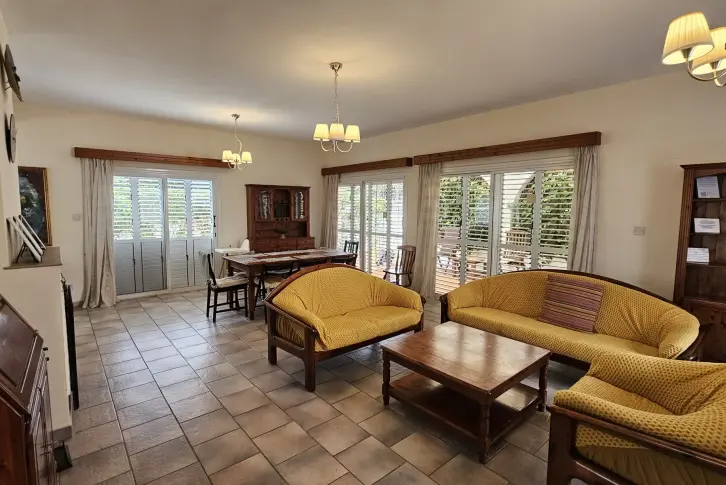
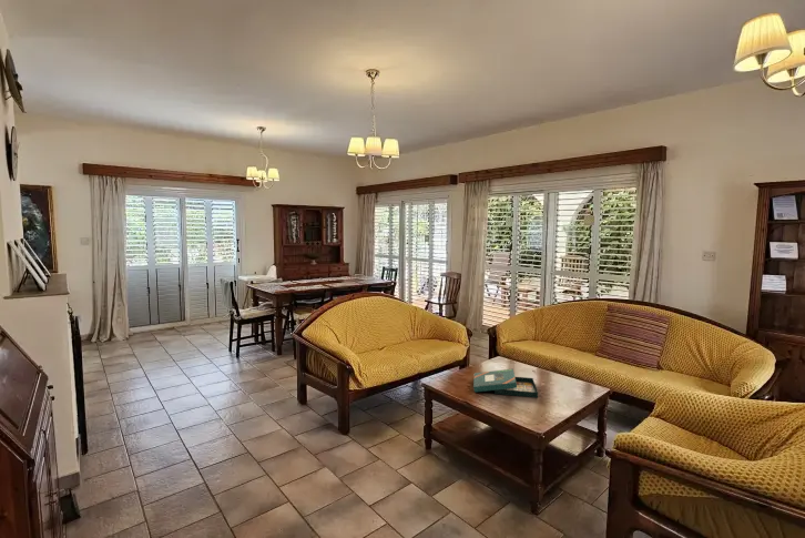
+ board game [472,368,539,398]
